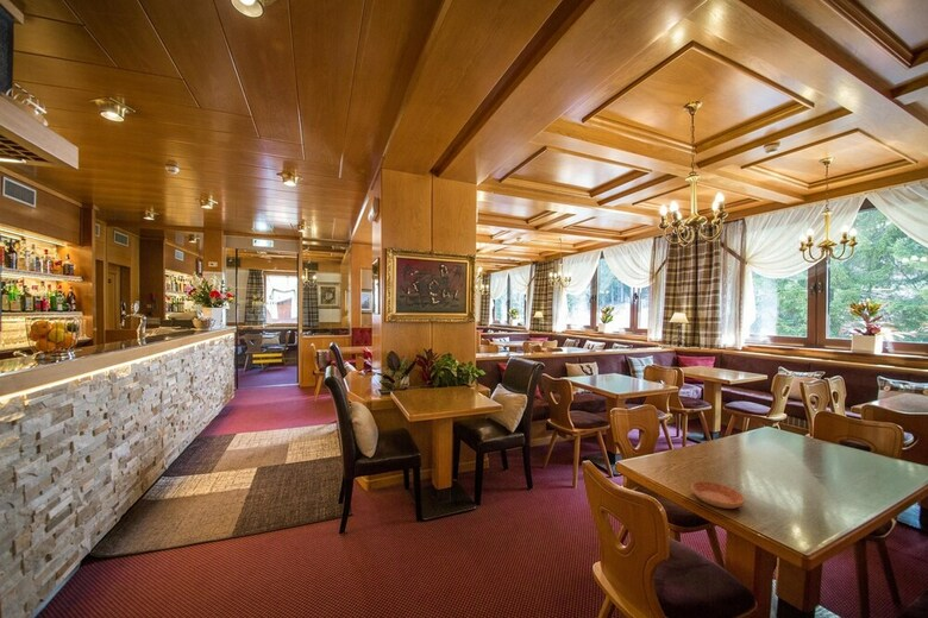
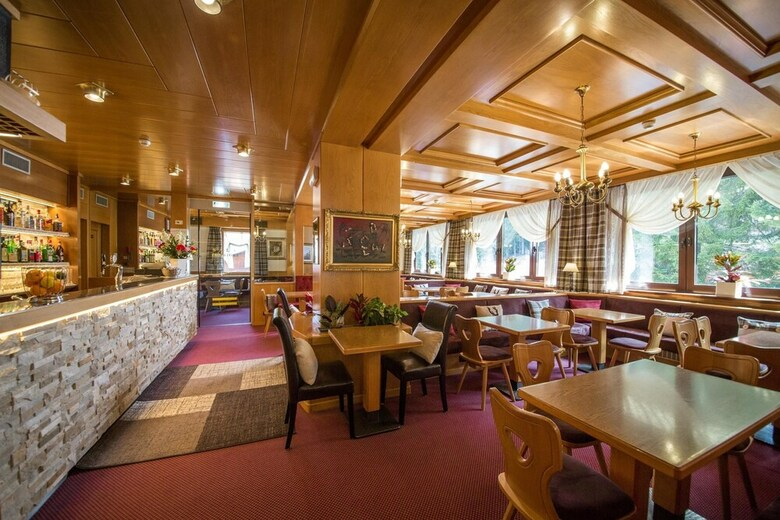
- saucer [690,480,746,510]
